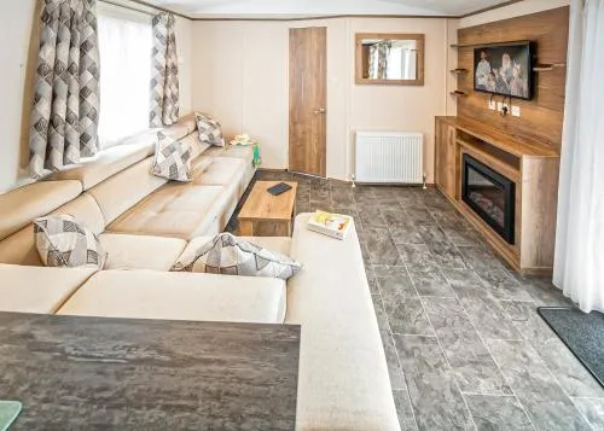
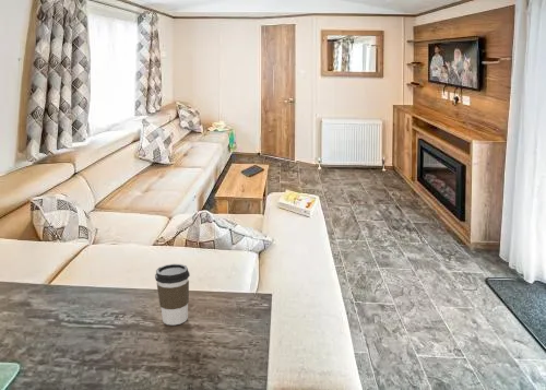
+ coffee cup [154,263,191,326]
